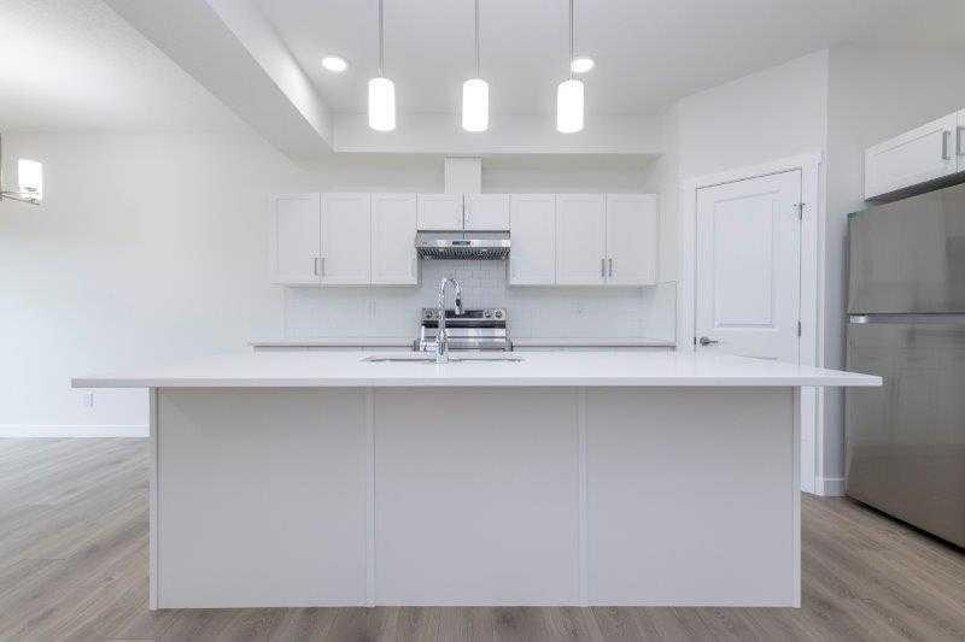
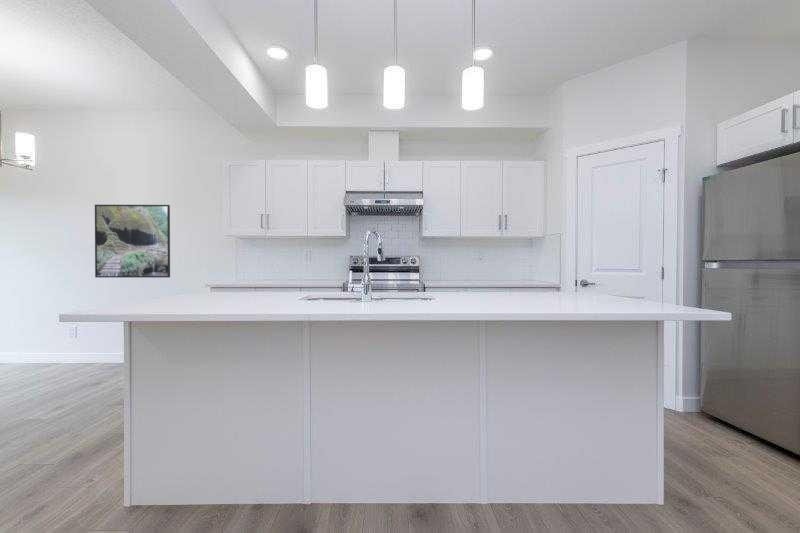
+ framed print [94,204,171,279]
